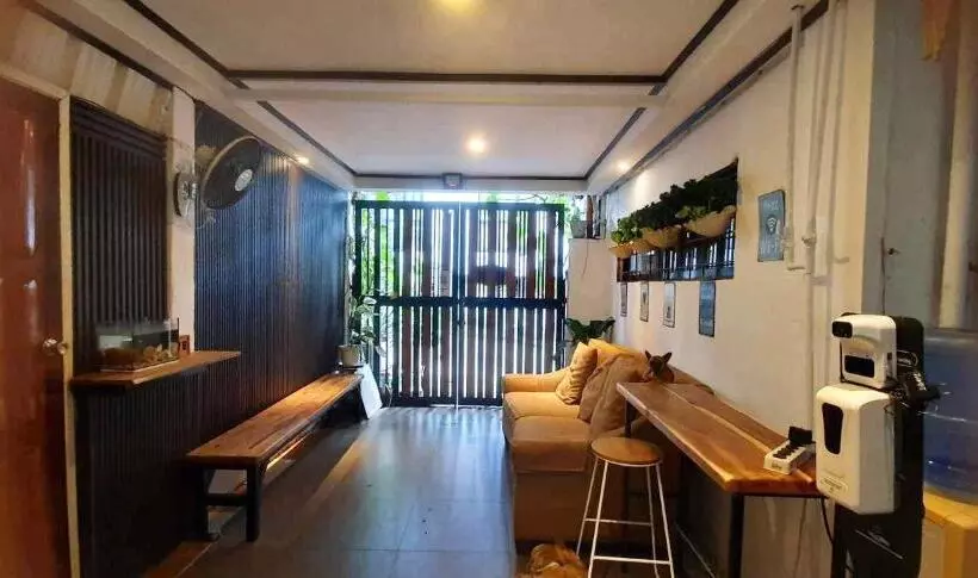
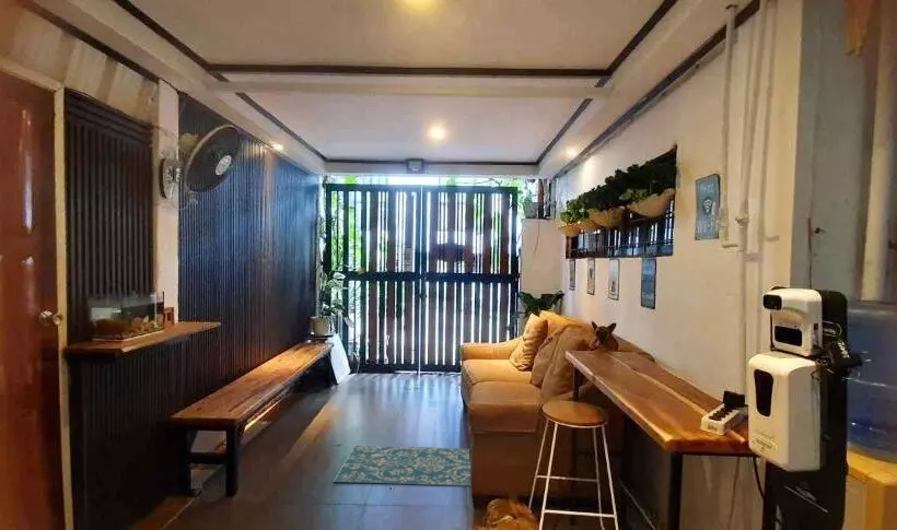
+ rug [331,445,471,487]
